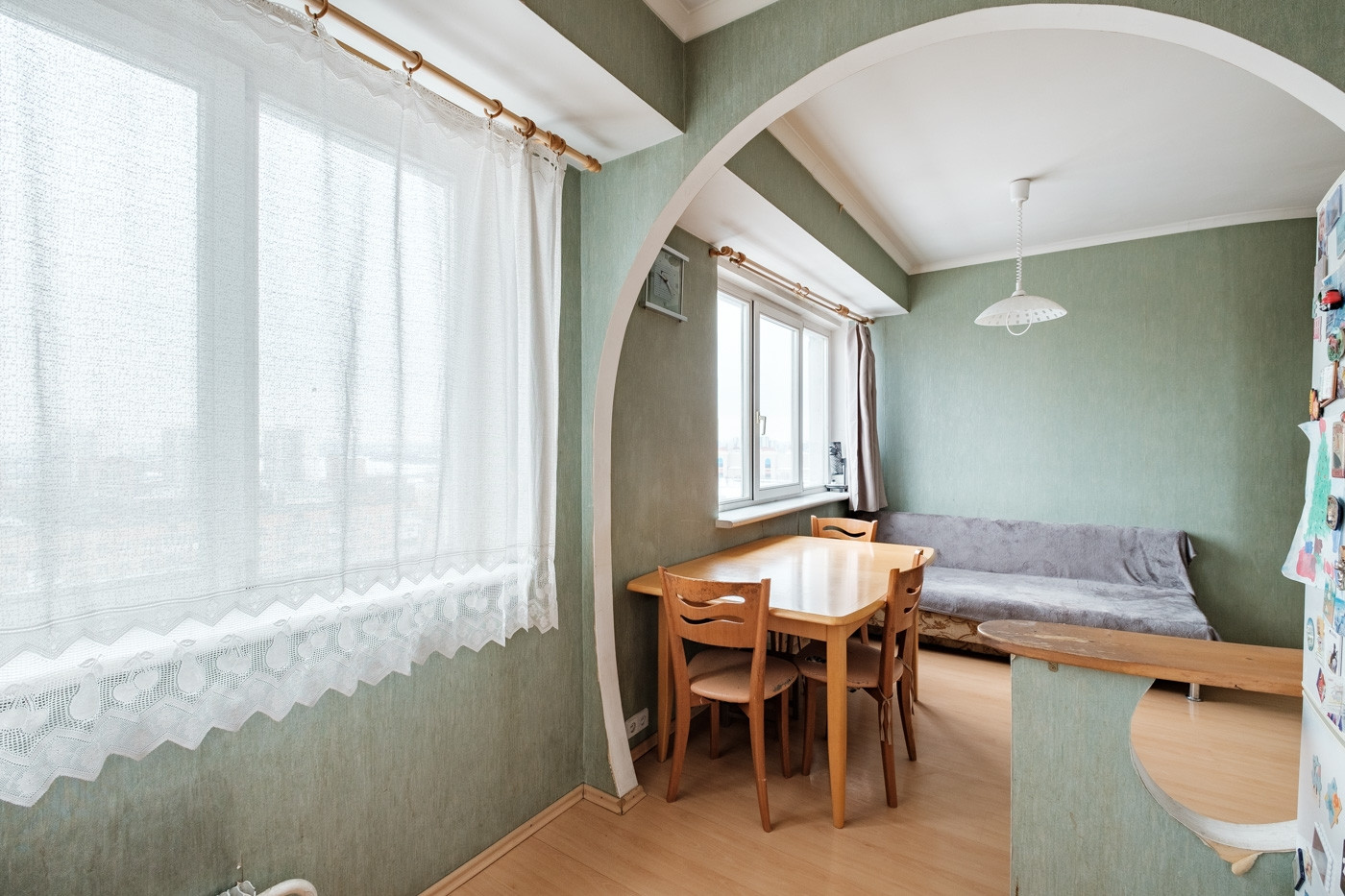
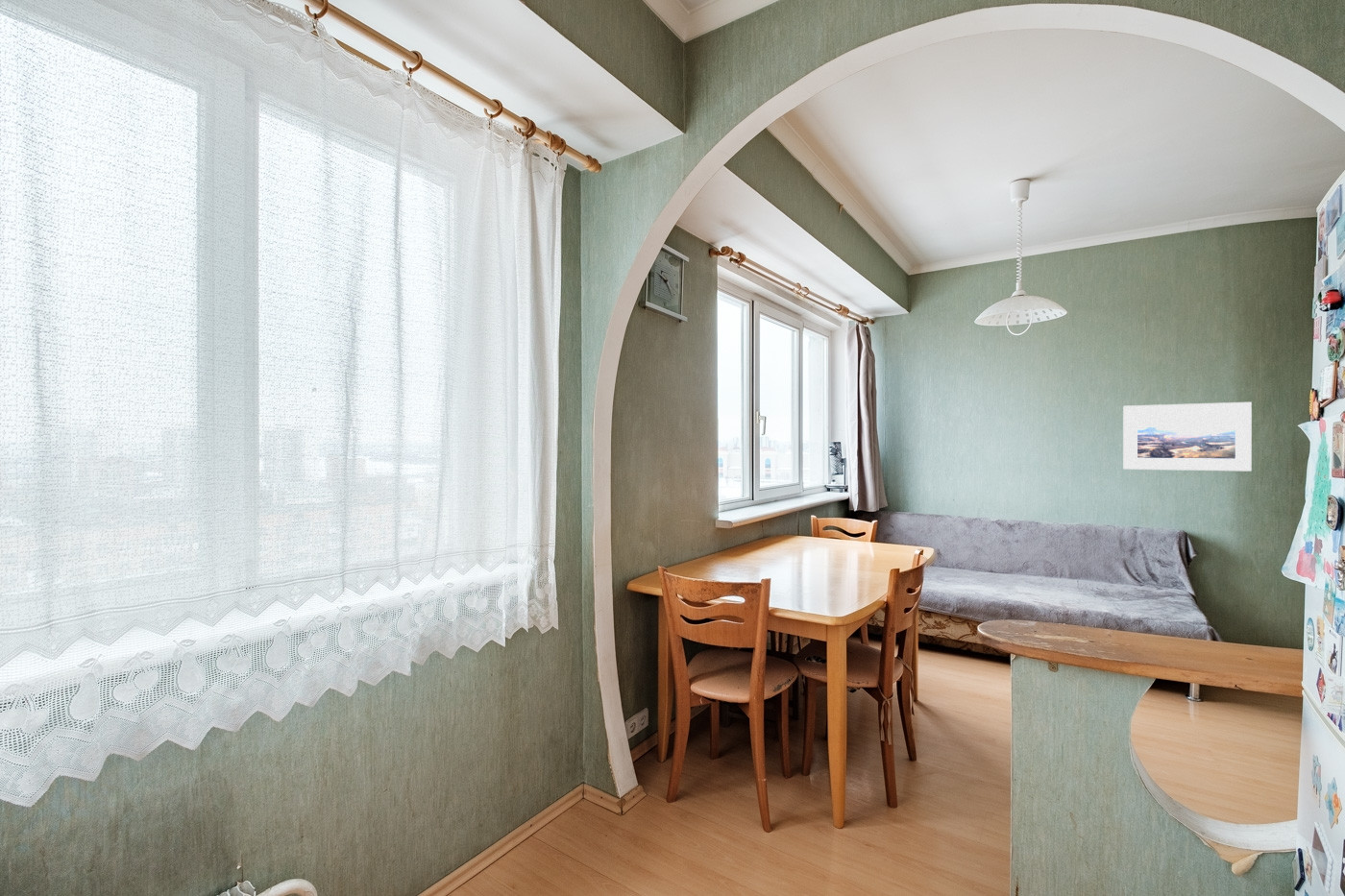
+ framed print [1122,401,1253,472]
